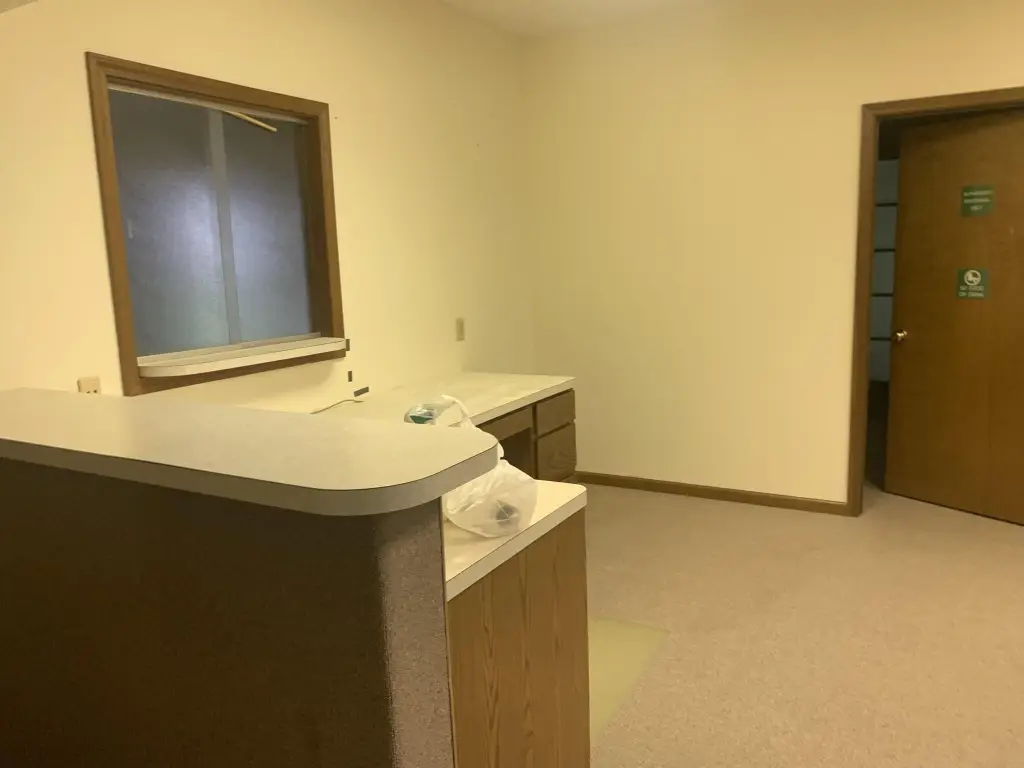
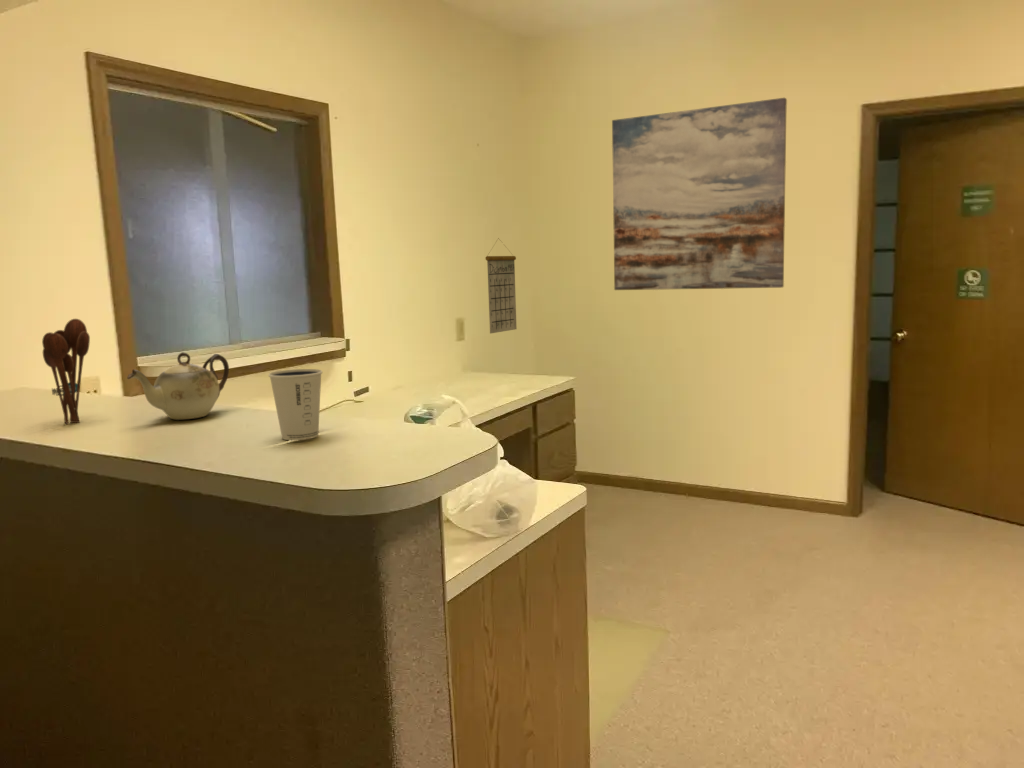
+ teapot [126,351,230,421]
+ calendar [484,238,518,335]
+ wall art [611,97,788,291]
+ dixie cup [268,368,323,441]
+ utensil holder [41,318,91,426]
